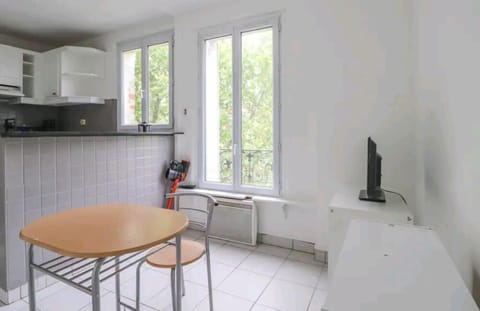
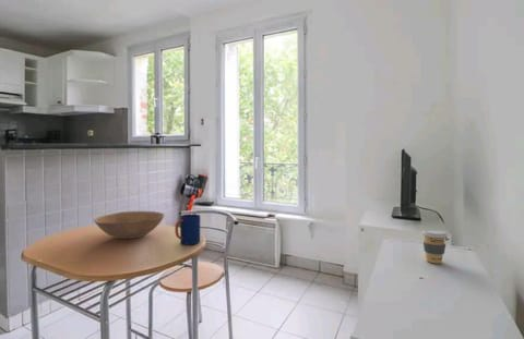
+ coffee cup [420,229,449,265]
+ bowl [93,210,165,240]
+ mug [174,214,201,245]
